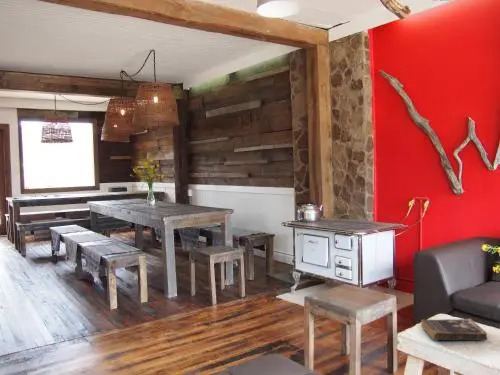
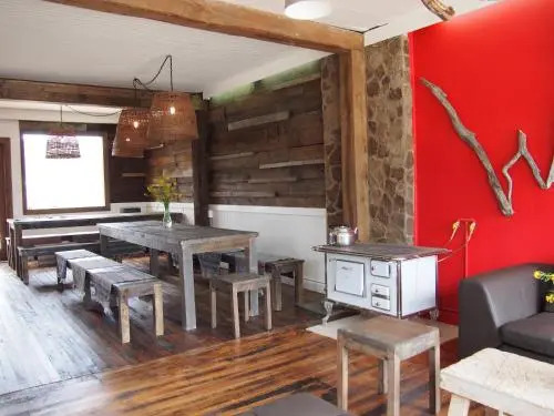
- book [420,317,488,341]
